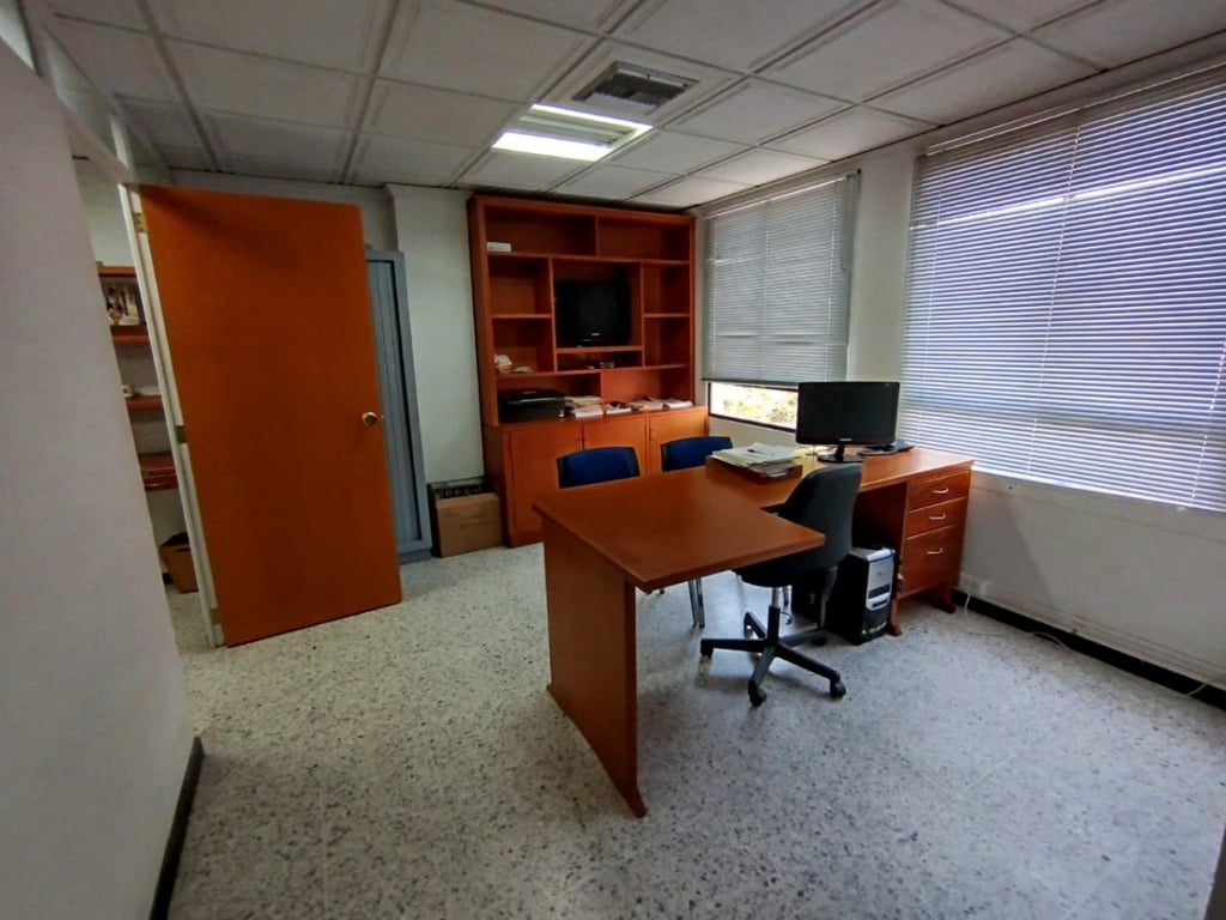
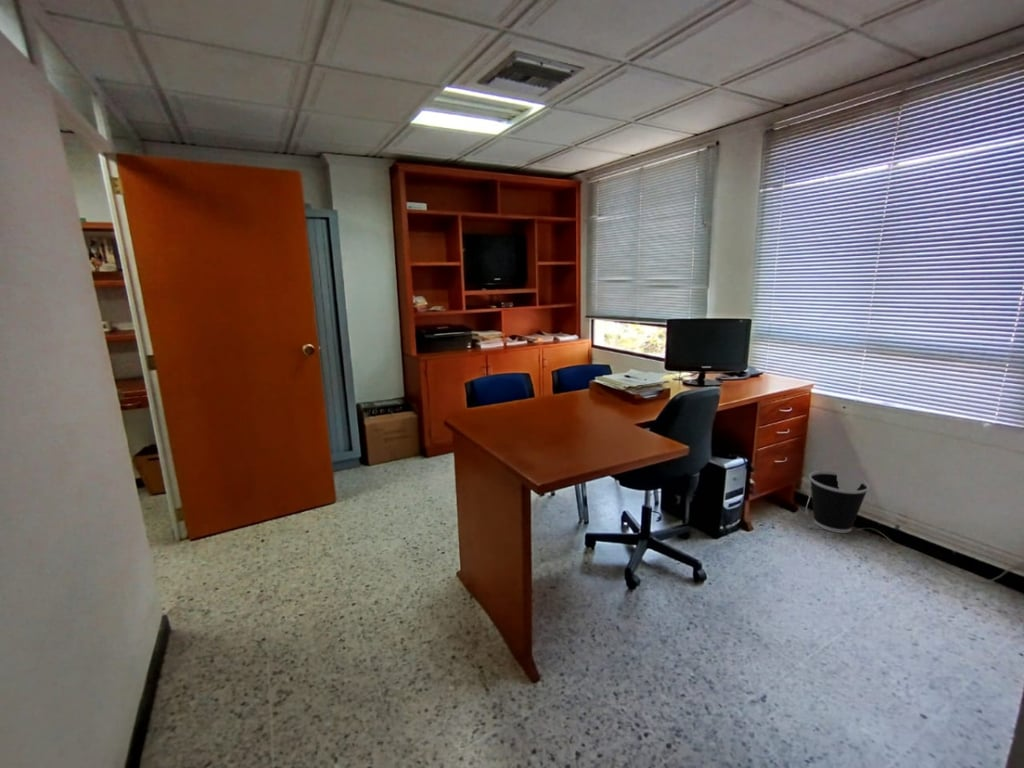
+ wastebasket [808,470,870,534]
